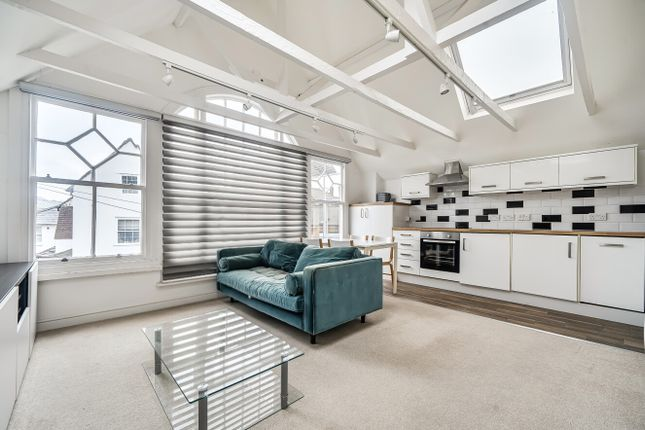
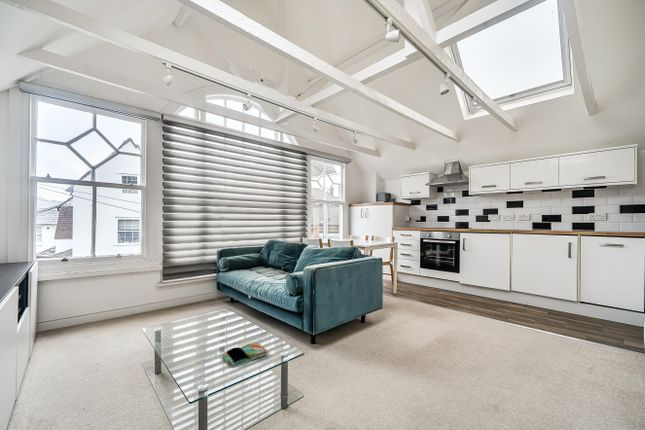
+ book [221,341,270,369]
